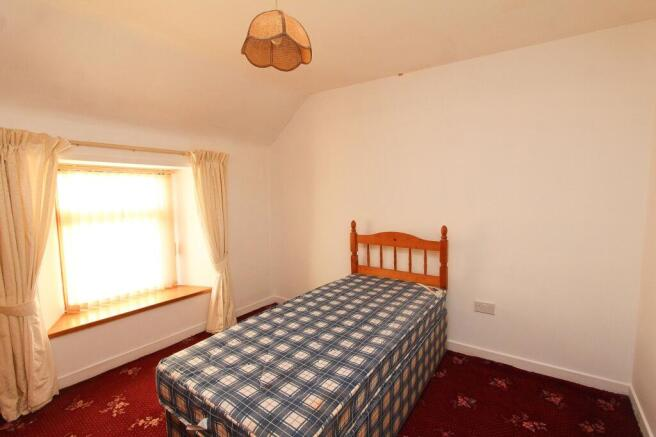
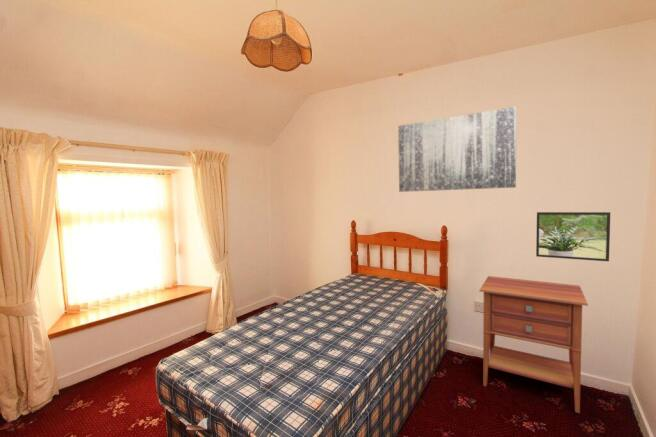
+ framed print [535,211,611,262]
+ nightstand [478,275,589,414]
+ wall art [397,106,518,193]
